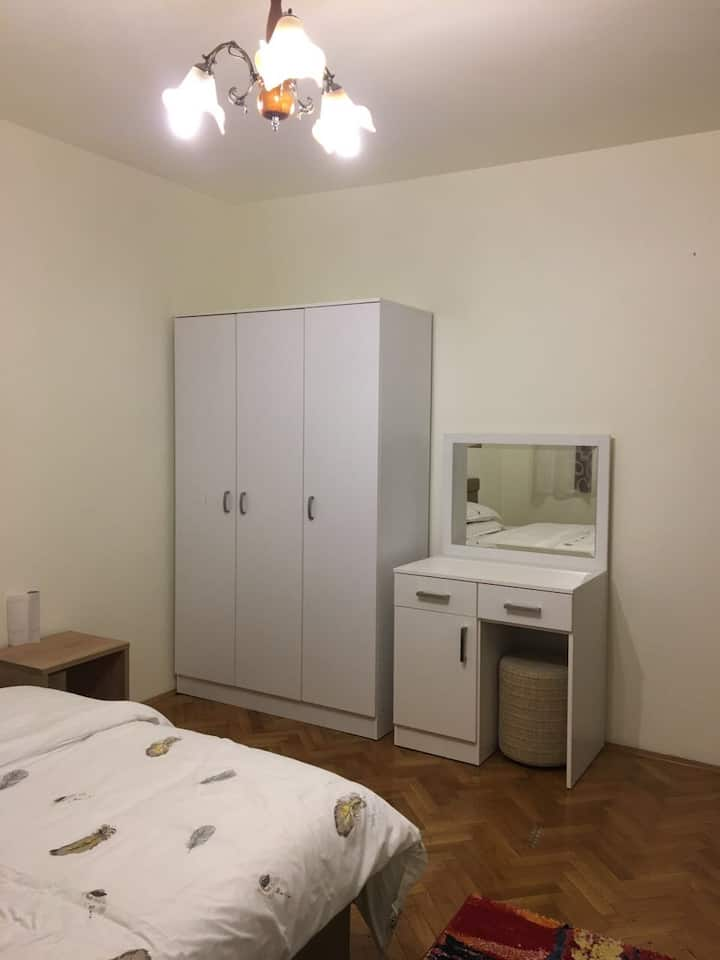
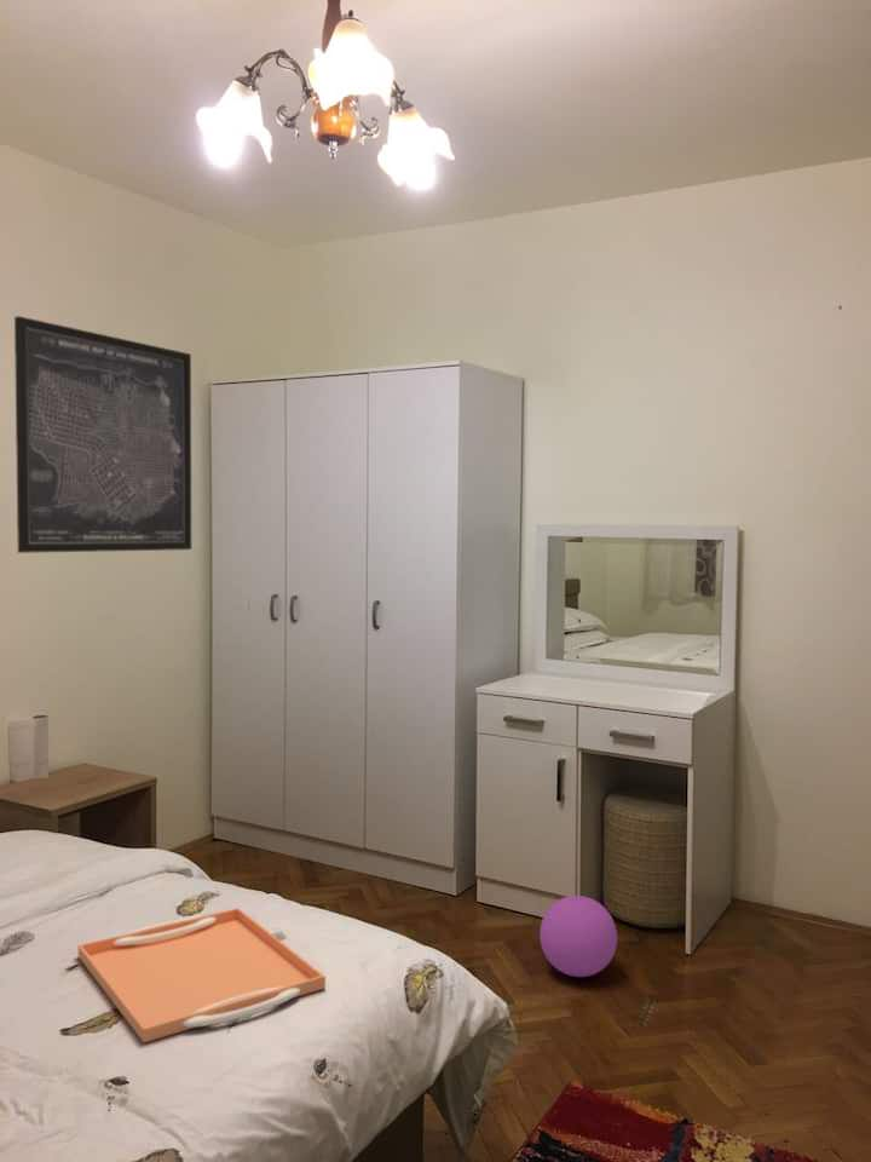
+ wall art [13,315,192,554]
+ serving tray [76,907,327,1043]
+ ball [538,894,618,978]
